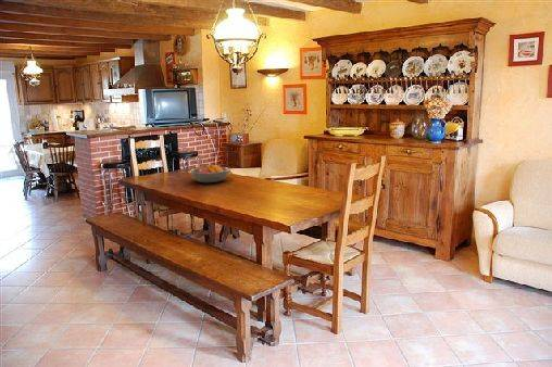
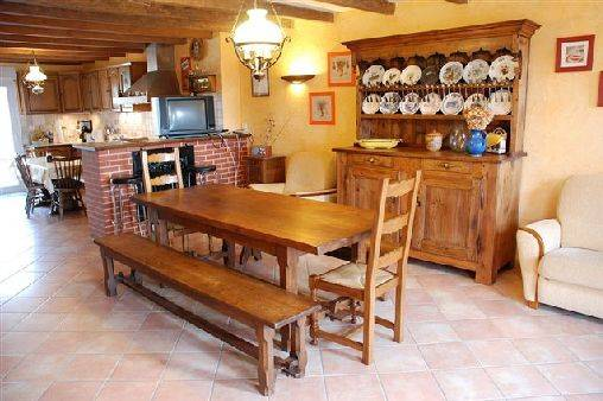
- fruit bowl [188,164,231,184]
